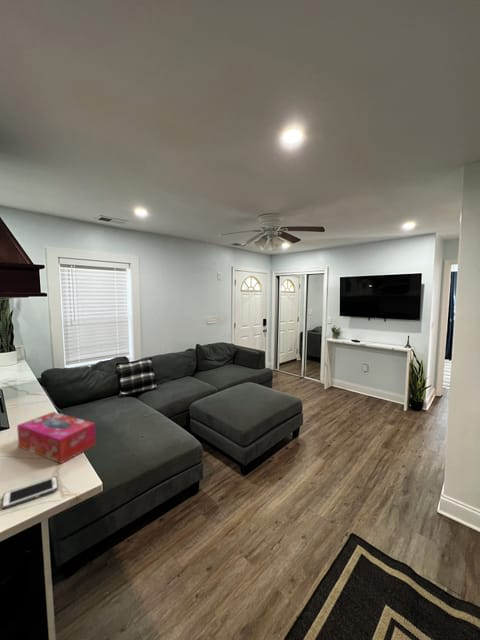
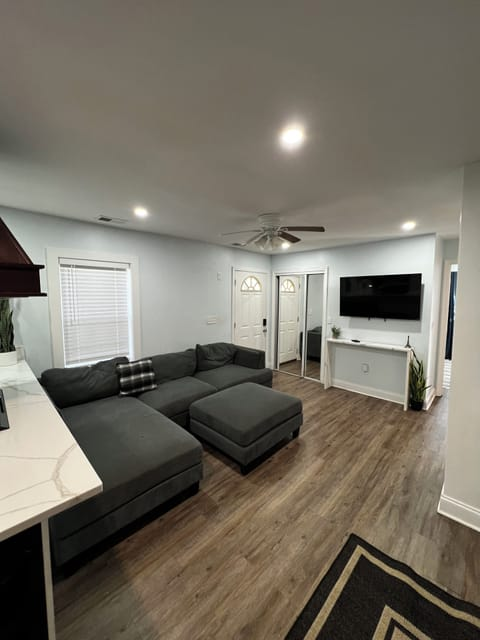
- tissue box [16,411,97,464]
- cell phone [1,476,59,510]
